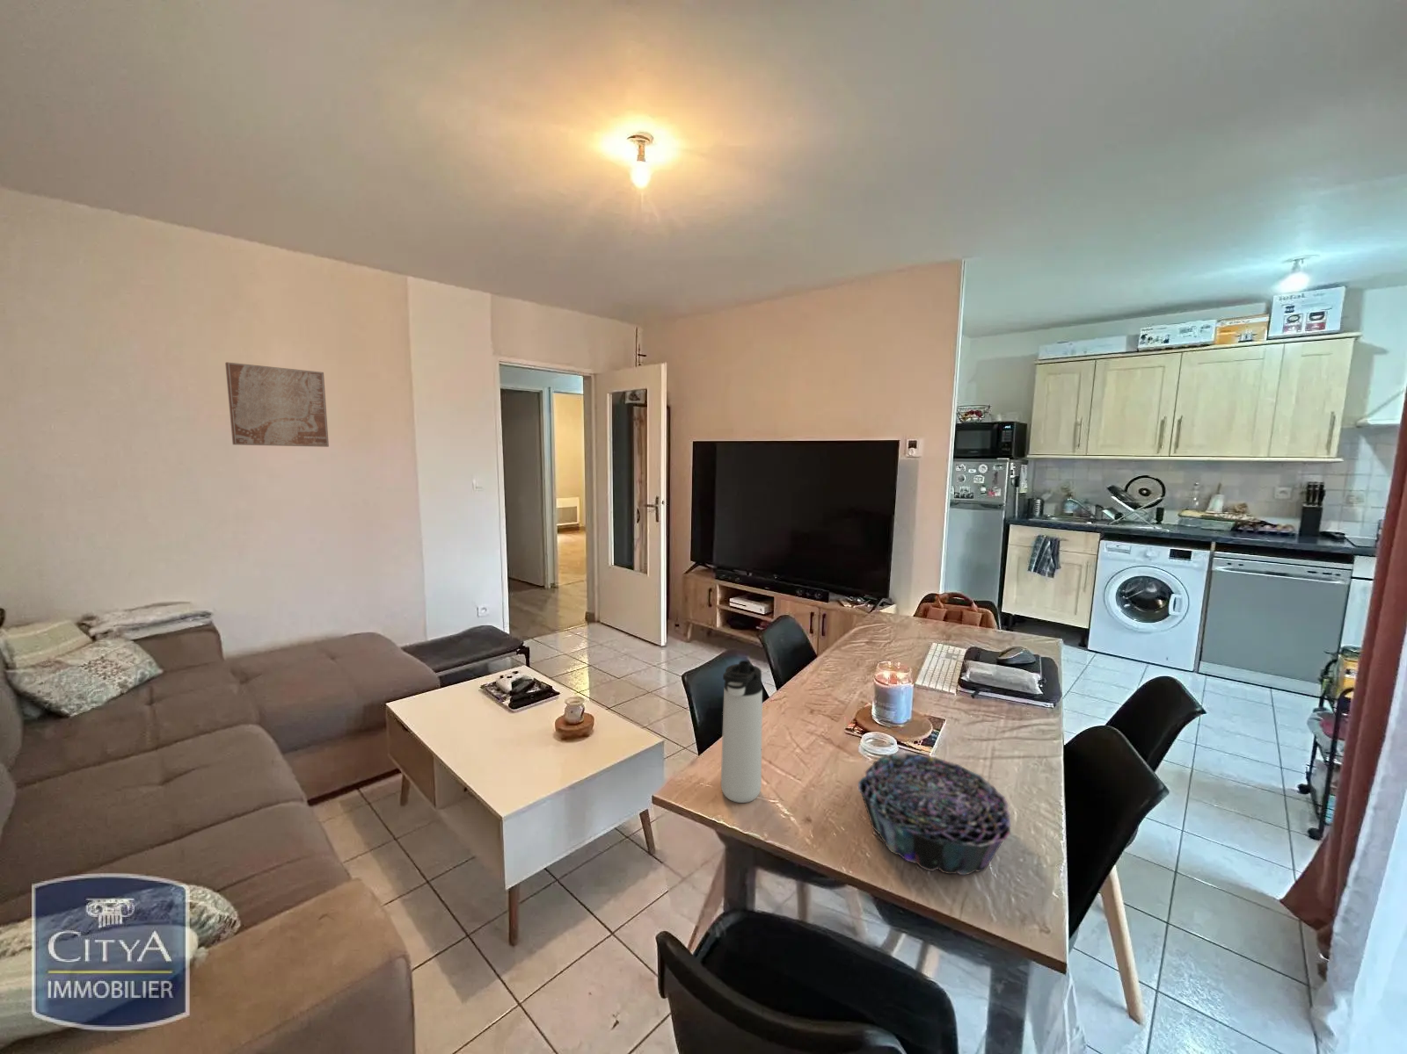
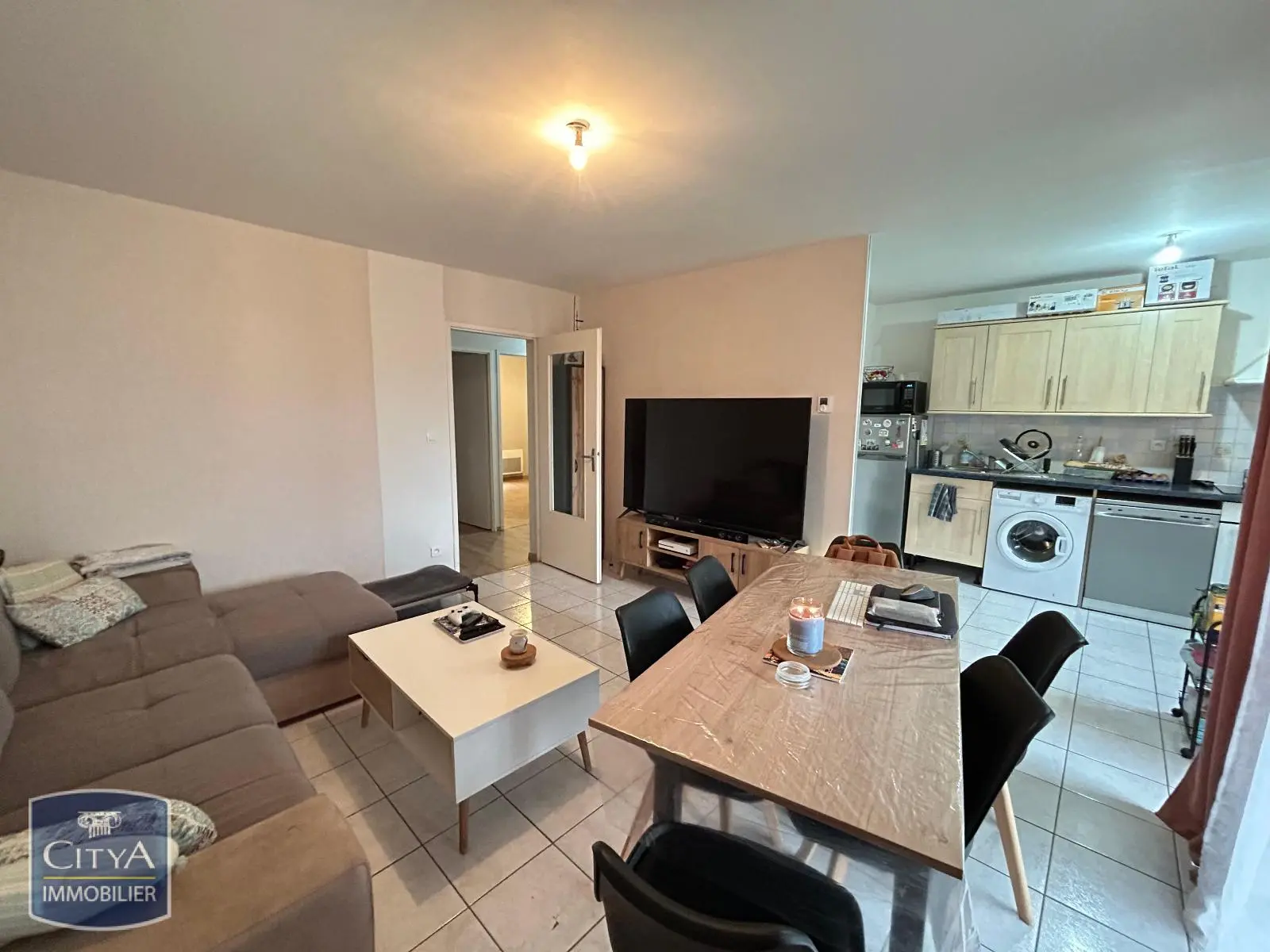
- decorative bowl [857,752,1011,877]
- wall art [224,361,330,448]
- thermos bottle [720,660,763,804]
